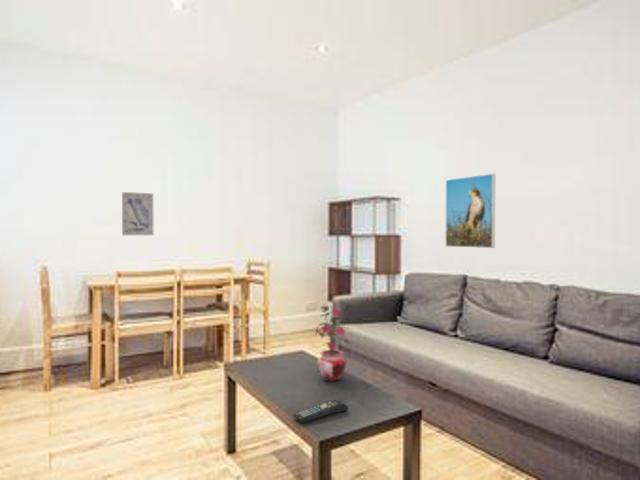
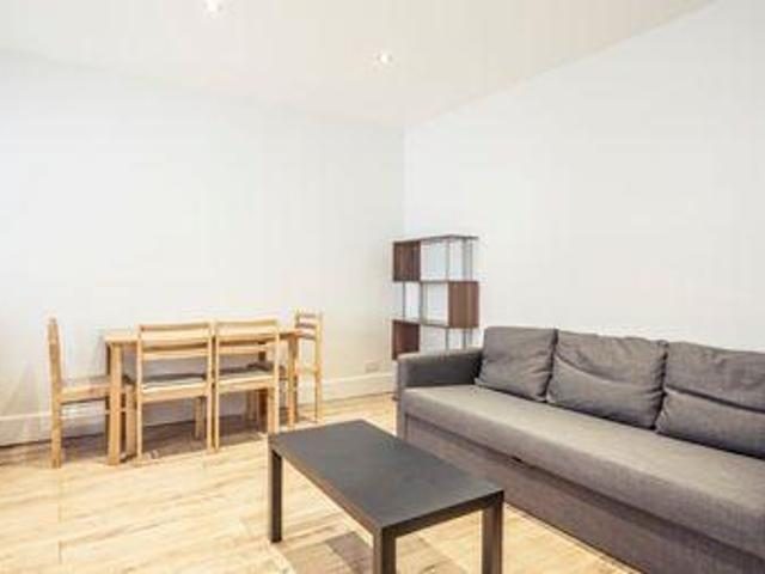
- wall art [121,191,155,236]
- potted plant [313,304,351,383]
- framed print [445,173,496,249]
- remote control [292,398,349,424]
